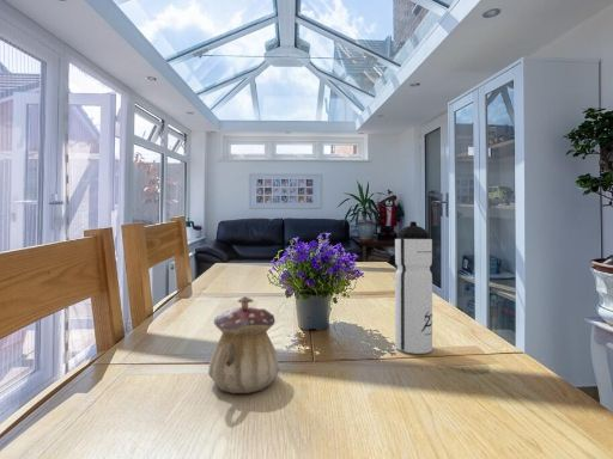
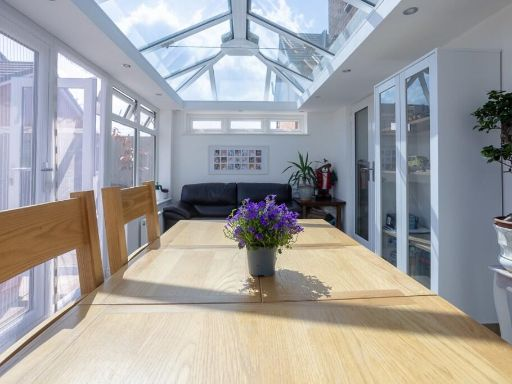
- teapot [207,295,280,394]
- water bottle [394,220,433,355]
